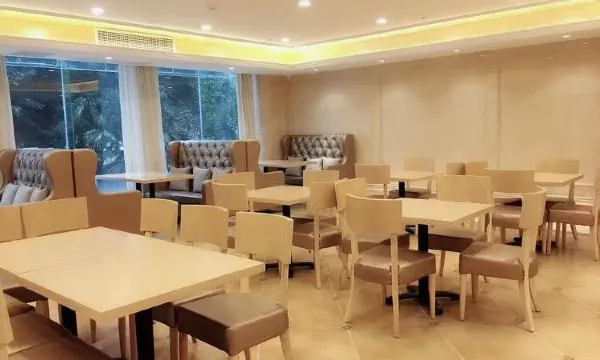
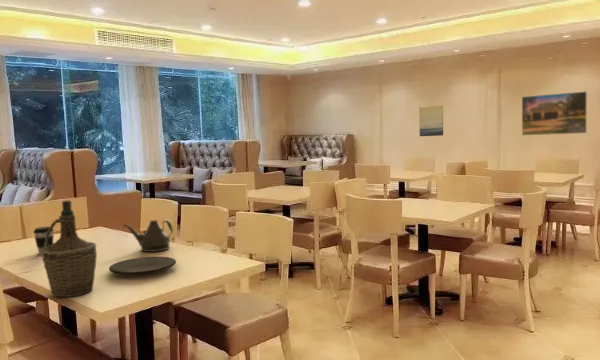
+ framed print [521,90,588,136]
+ teapot [122,219,174,253]
+ coffee cup [32,226,55,256]
+ bottle [41,199,98,298]
+ wall art [418,105,444,137]
+ plate [108,256,177,276]
